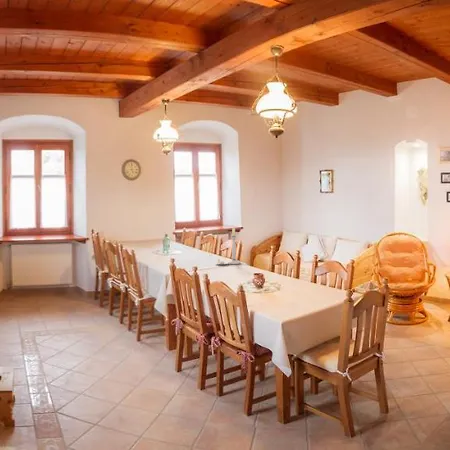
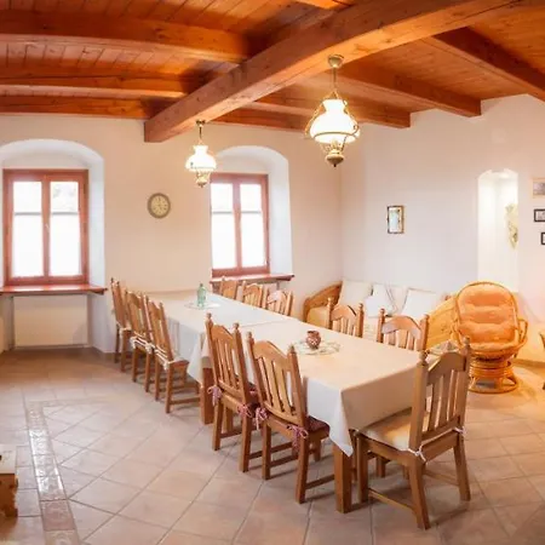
- candlestick [214,227,242,266]
